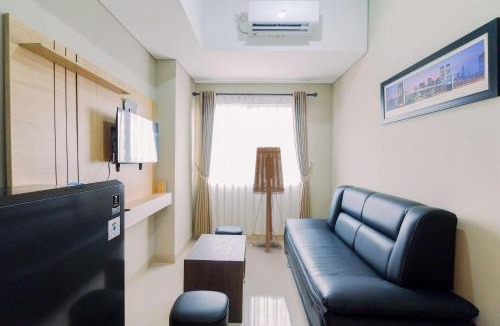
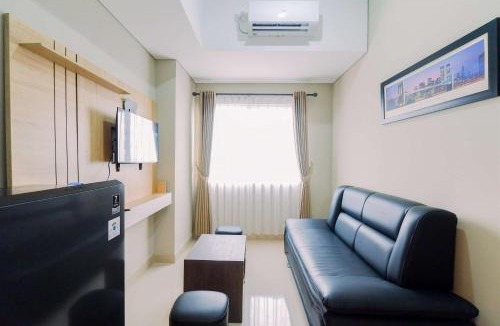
- floor lamp [250,146,286,253]
